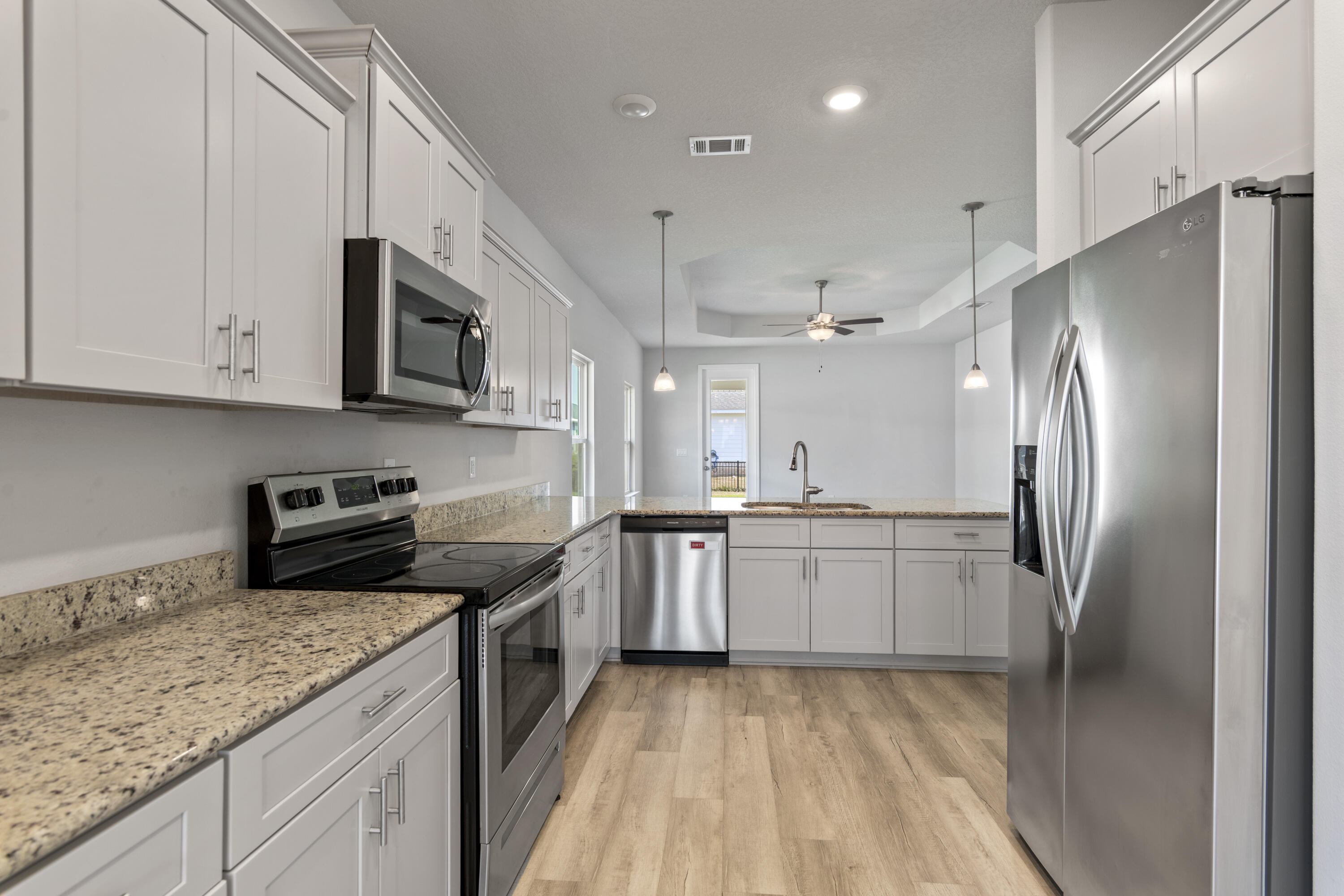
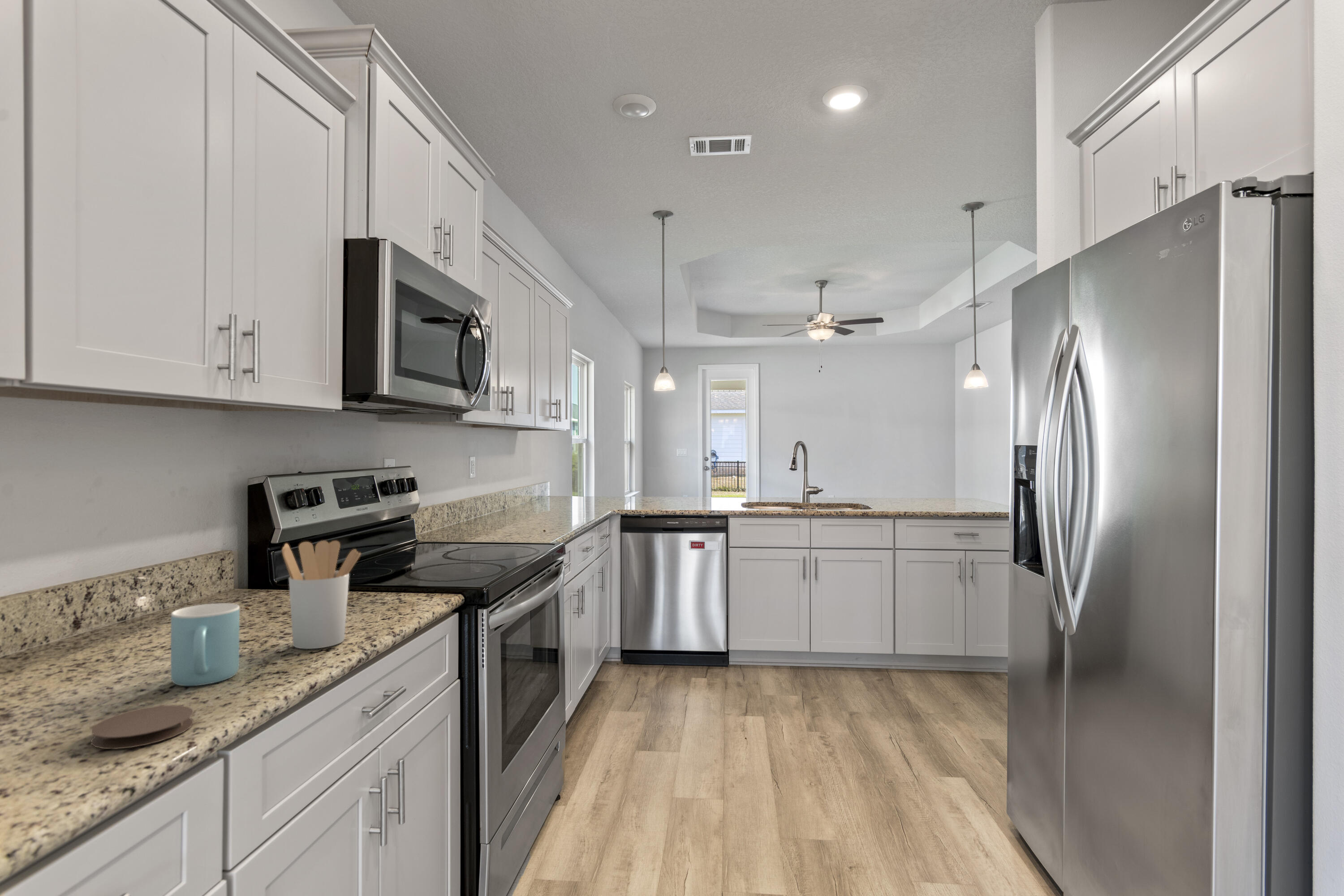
+ coaster [90,705,194,750]
+ utensil holder [281,540,361,649]
+ mug [170,603,240,686]
